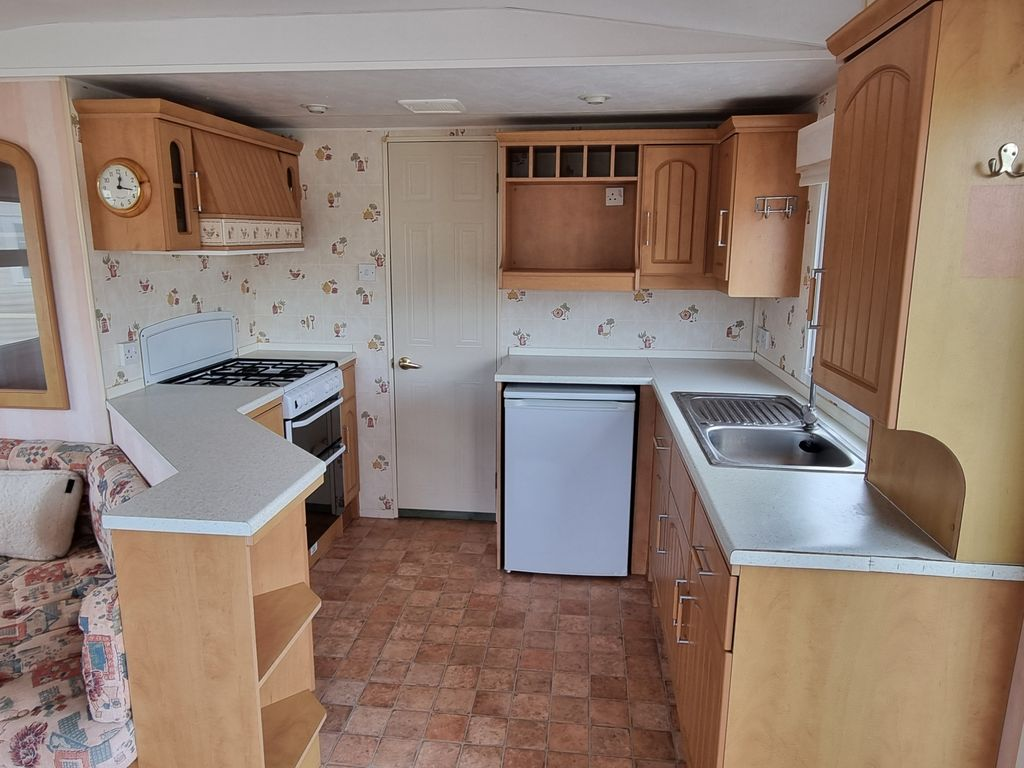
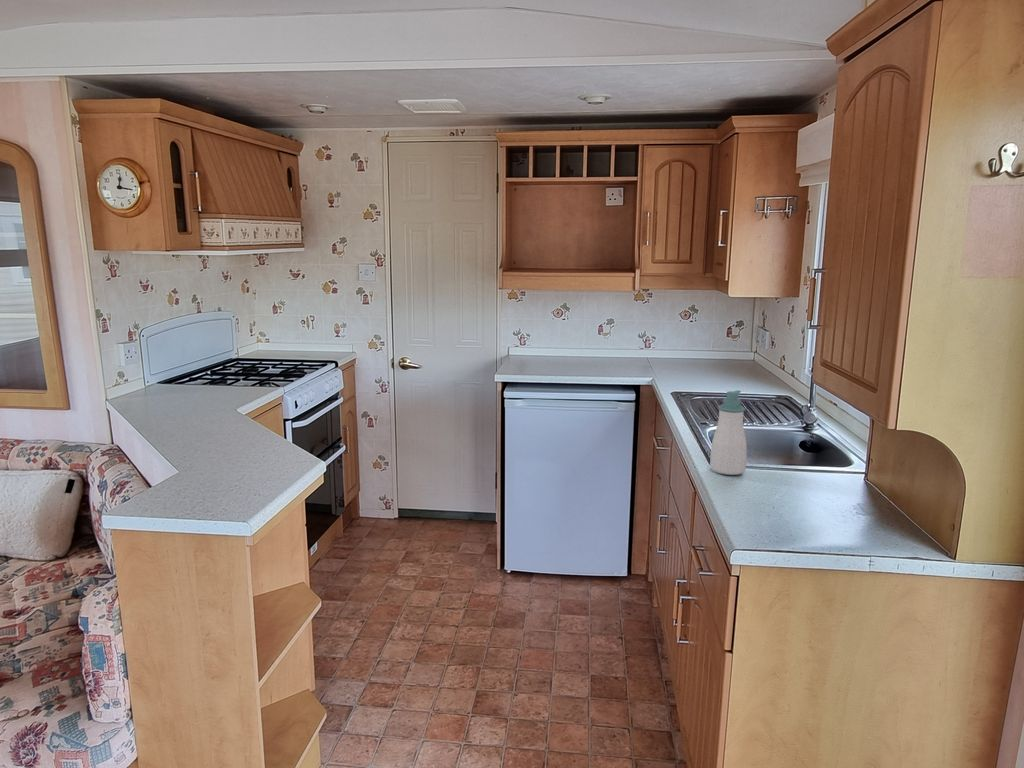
+ soap bottle [709,389,748,476]
